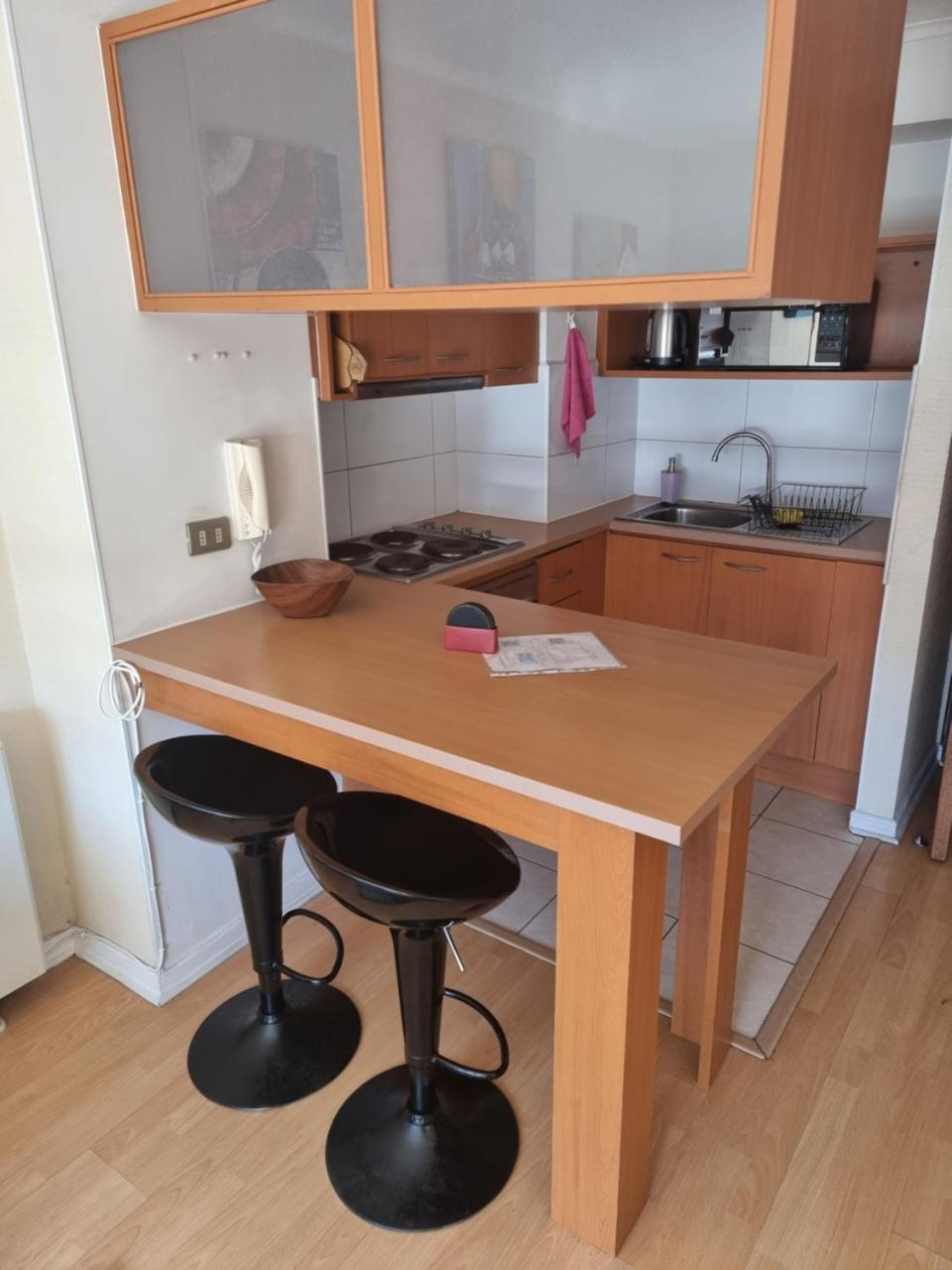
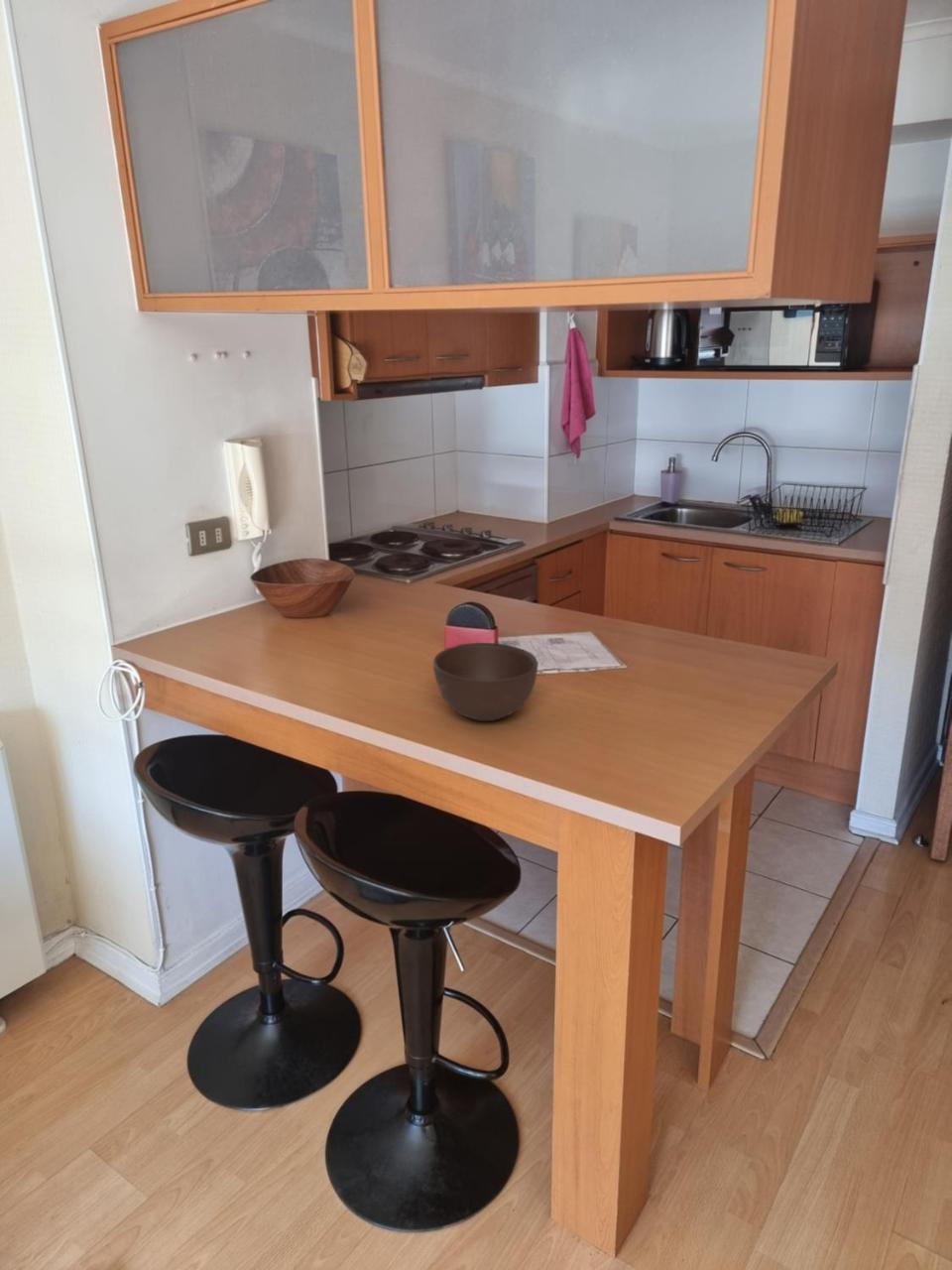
+ bowl [432,642,539,722]
